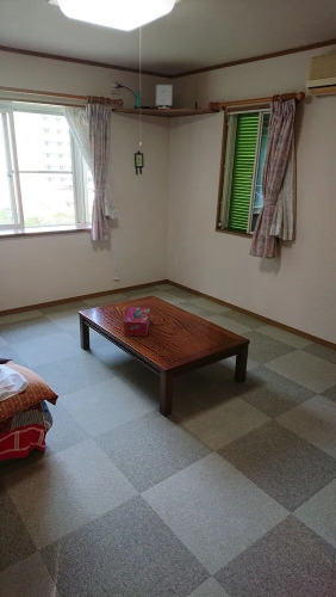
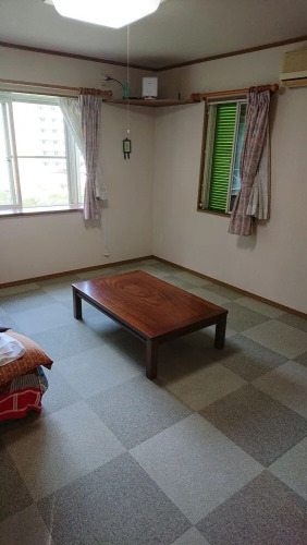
- tissue box [123,306,151,338]
